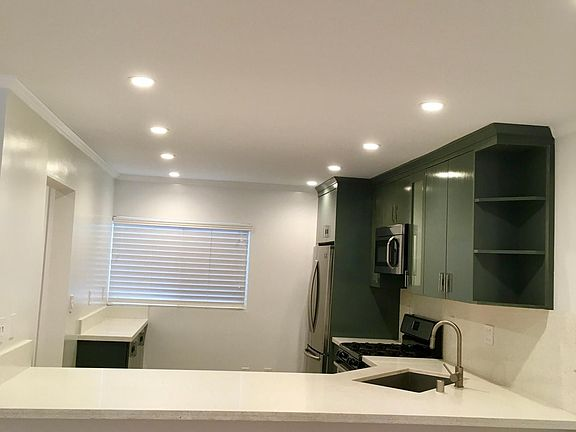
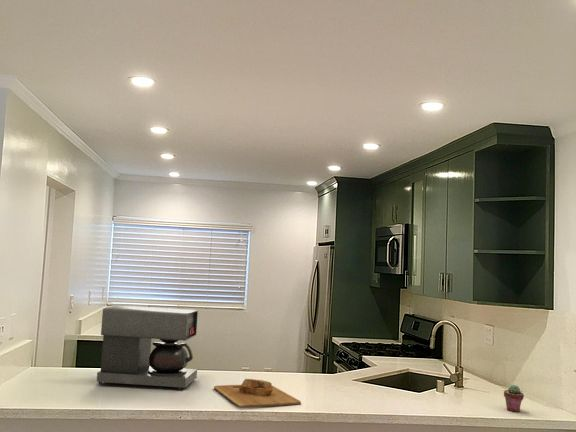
+ potted succulent [503,384,525,413]
+ coffee maker [96,305,199,391]
+ cutting board [213,378,302,409]
